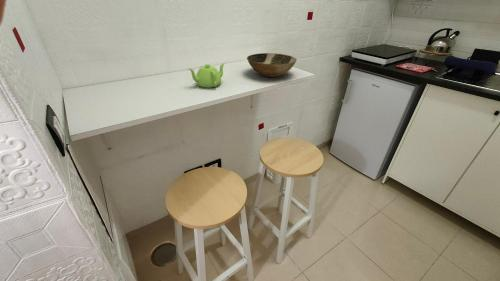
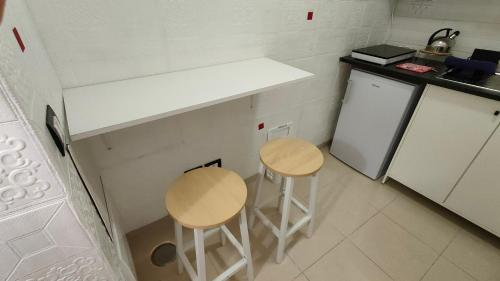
- bowl [246,52,298,78]
- teapot [188,62,226,89]
